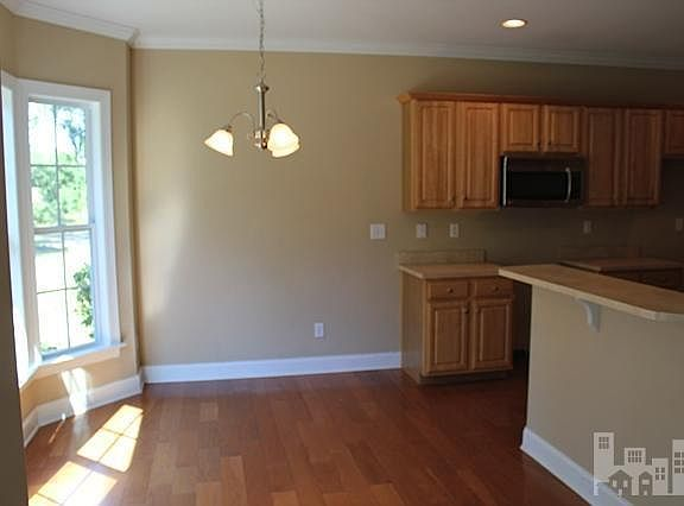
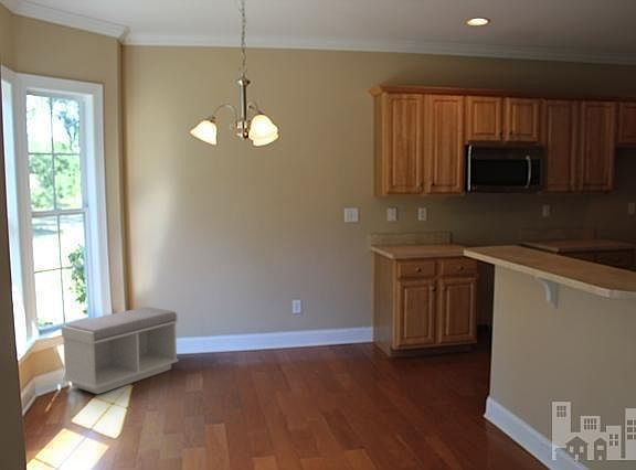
+ bench [61,306,180,395]
